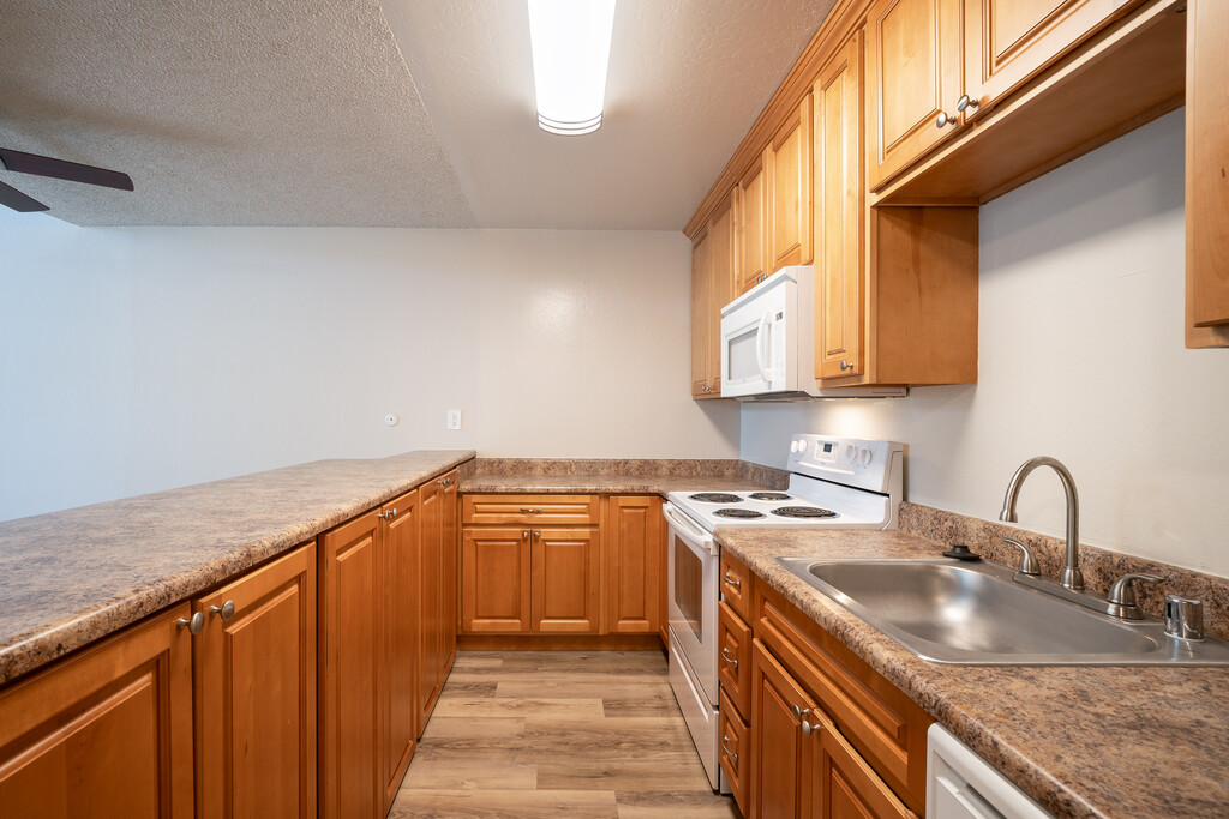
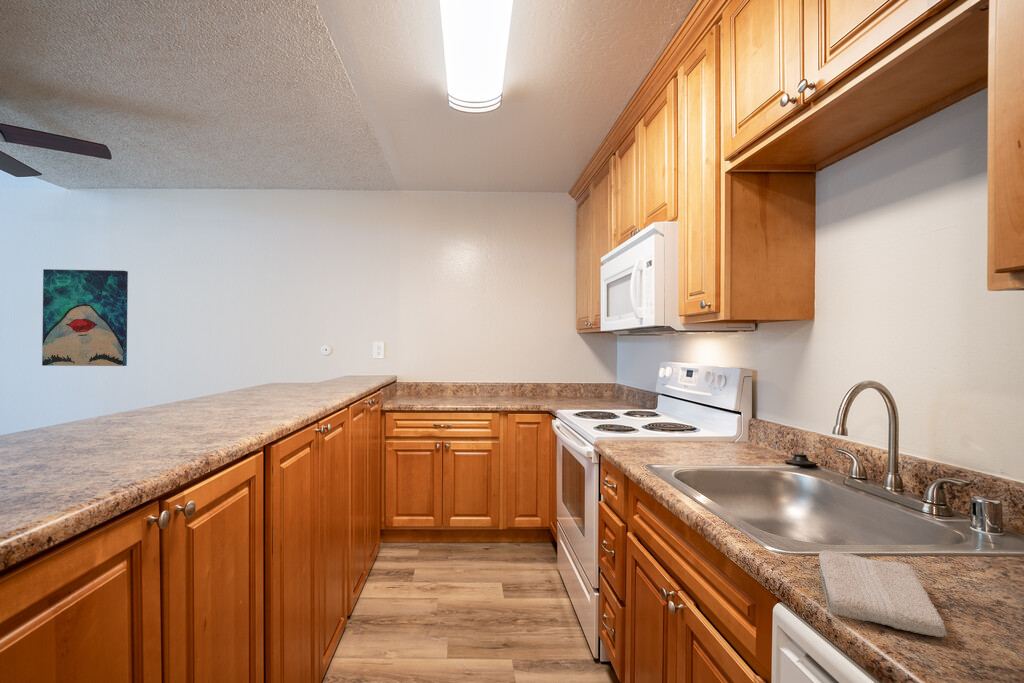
+ washcloth [818,549,948,638]
+ wall art [41,268,129,367]
